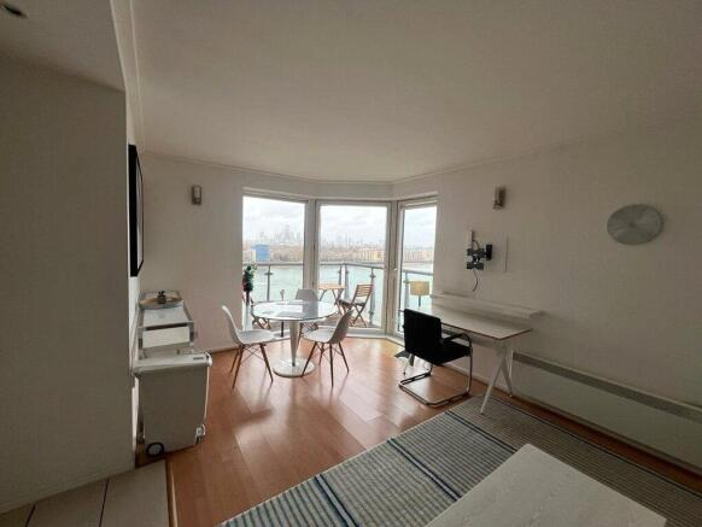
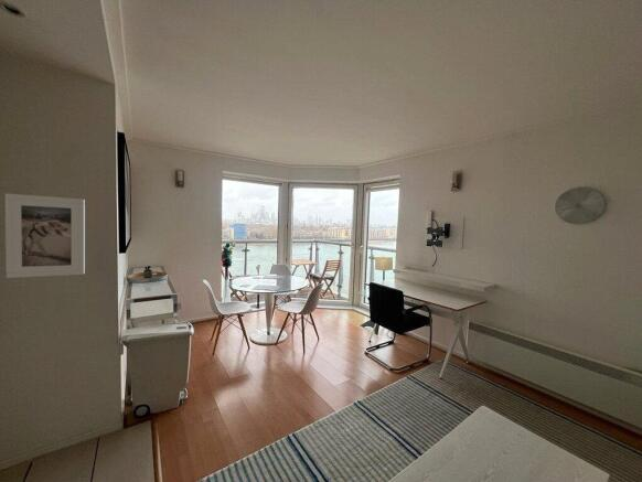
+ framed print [4,193,86,279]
